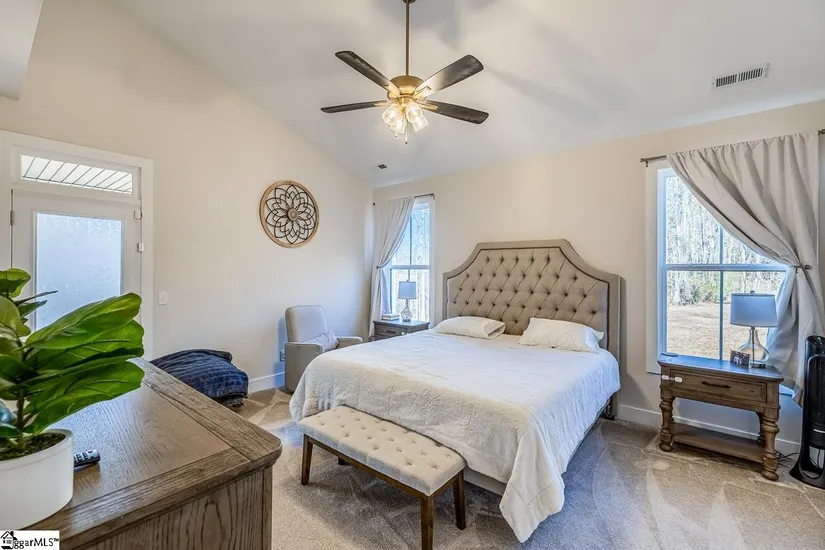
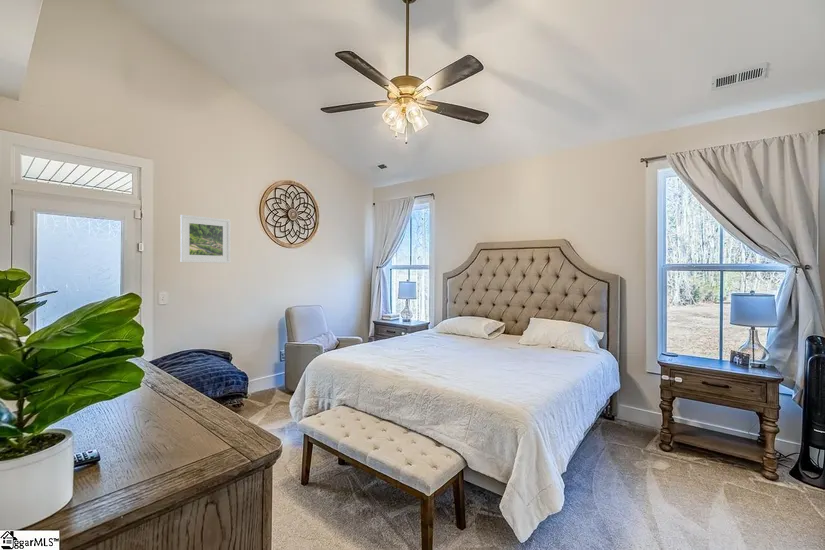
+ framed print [179,214,231,264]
